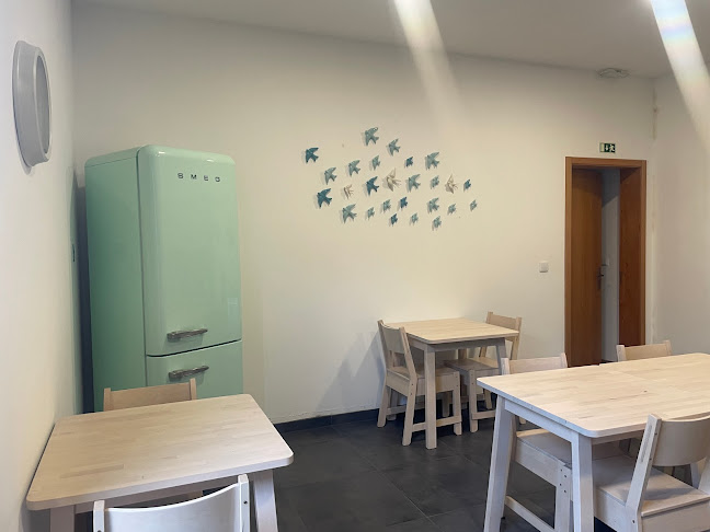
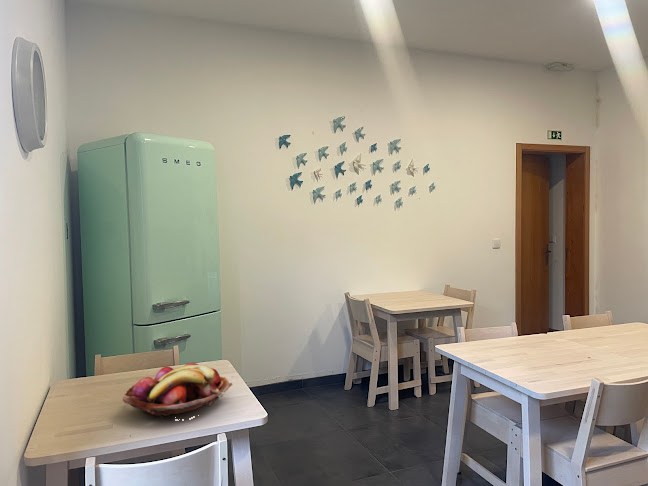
+ fruit basket [122,362,233,420]
